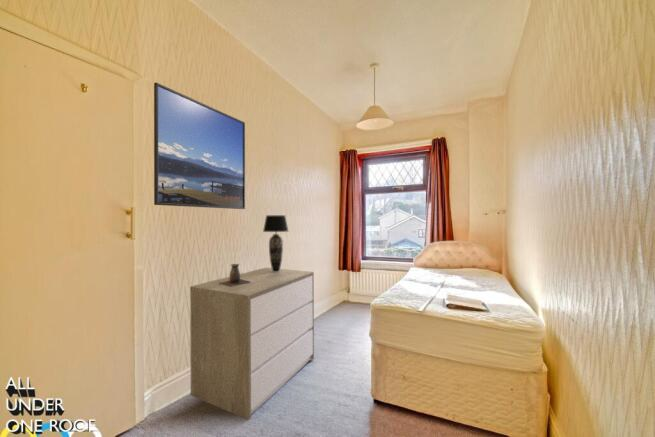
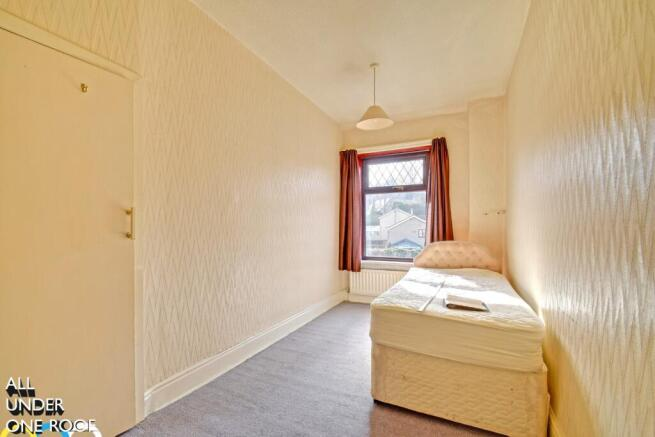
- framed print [153,82,246,210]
- table lamp [262,214,289,272]
- decorative vase [220,263,251,287]
- dresser [189,267,315,421]
